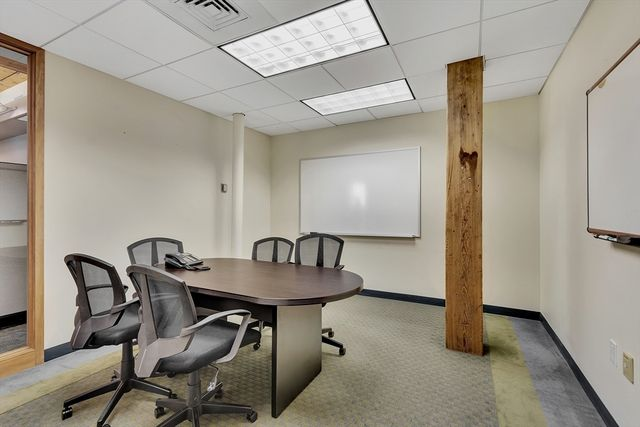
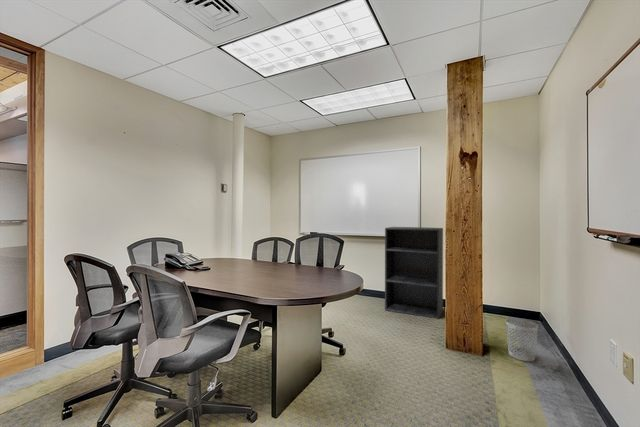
+ bookshelf [384,226,444,320]
+ wastebasket [505,317,539,362]
